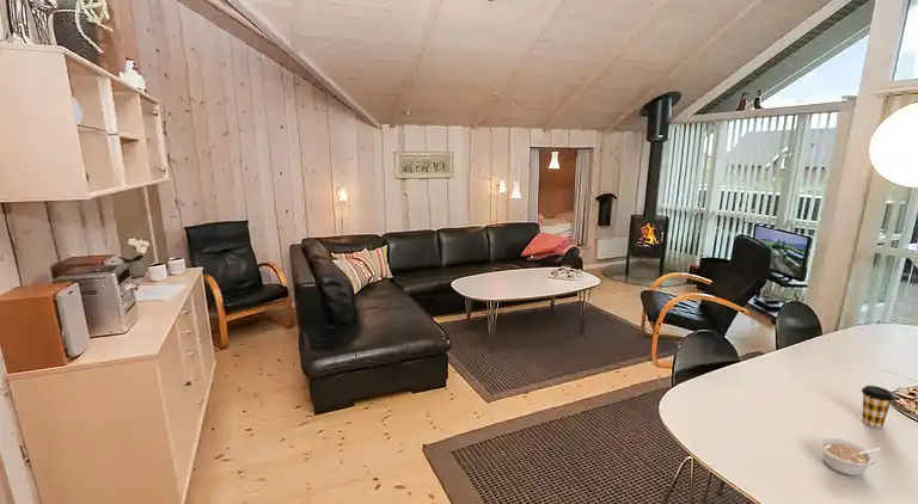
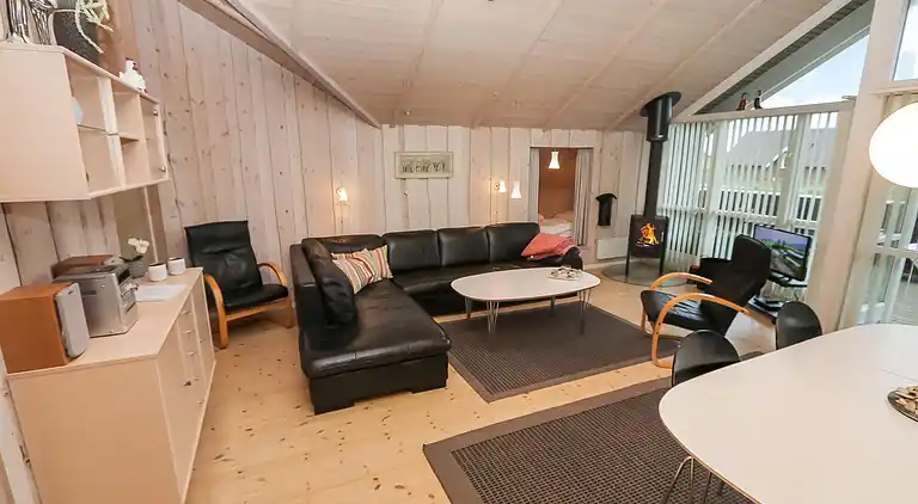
- legume [818,437,883,477]
- coffee cup [861,385,895,429]
